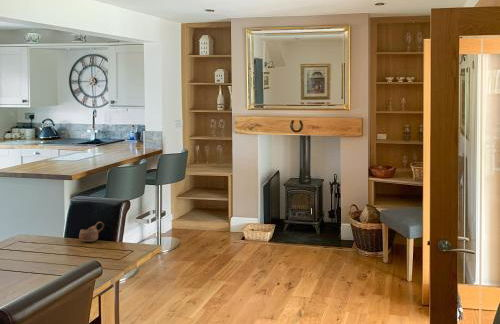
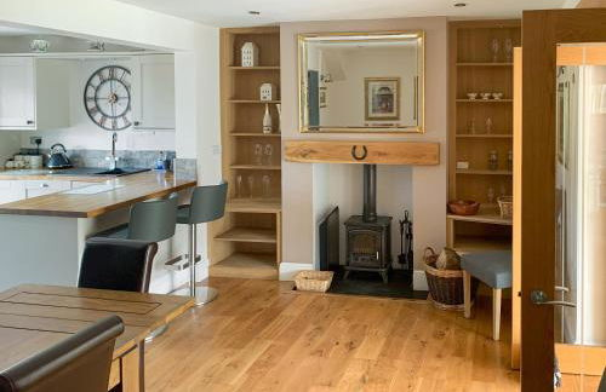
- cup [78,221,105,243]
